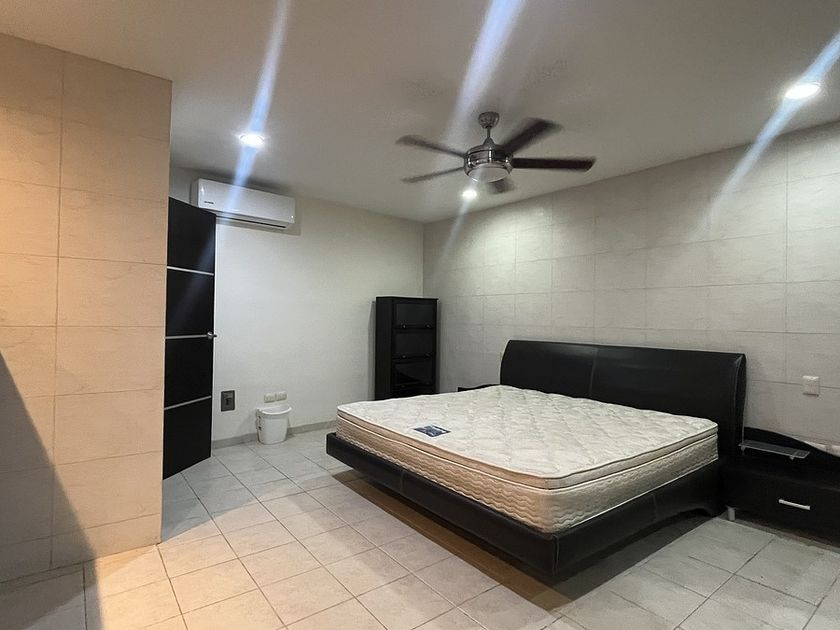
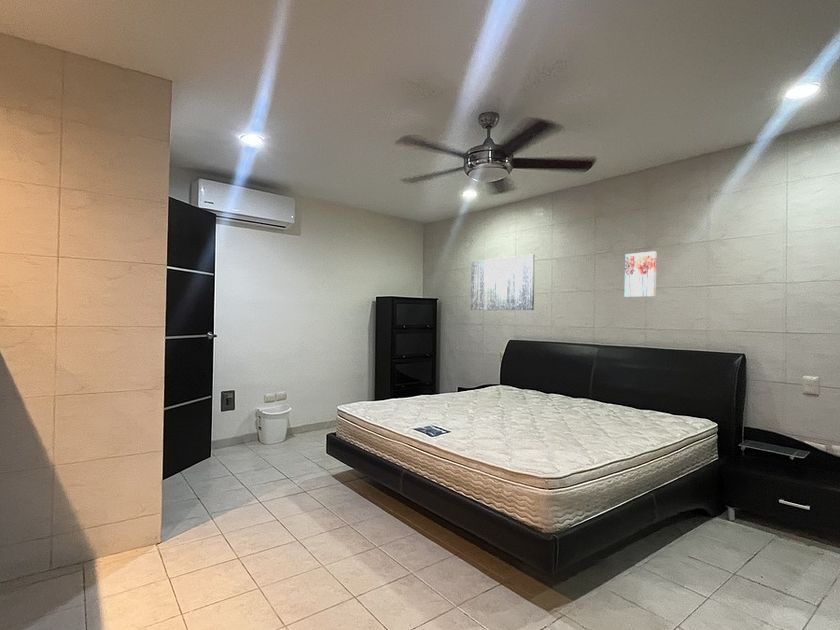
+ wall art [624,250,658,298]
+ wall art [470,253,536,311]
